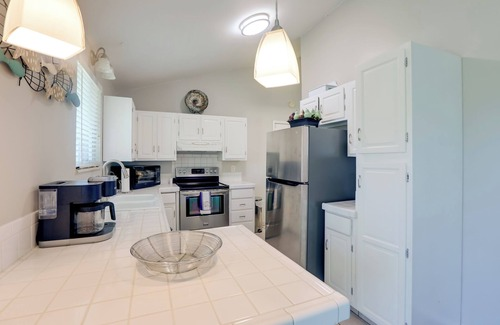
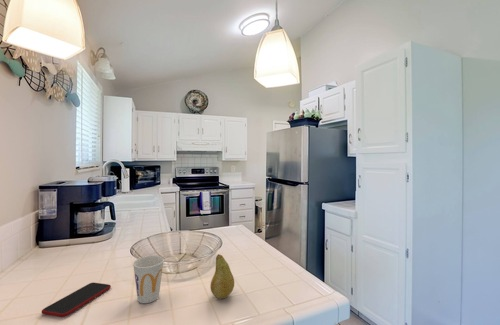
+ cup [132,255,165,304]
+ fruit [209,253,235,300]
+ smartphone [41,282,112,318]
